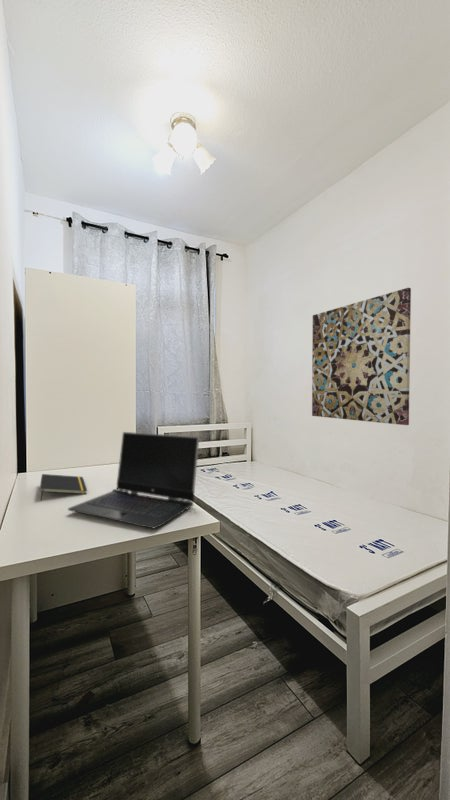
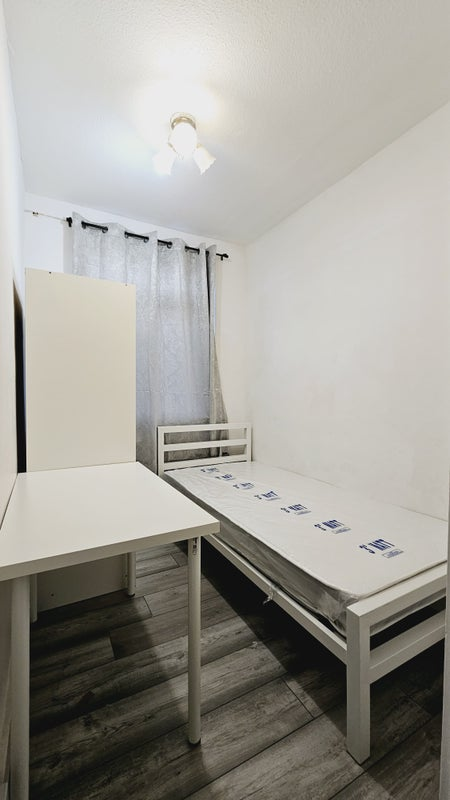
- notepad [39,473,88,502]
- wall art [311,287,412,426]
- laptop computer [67,431,200,529]
